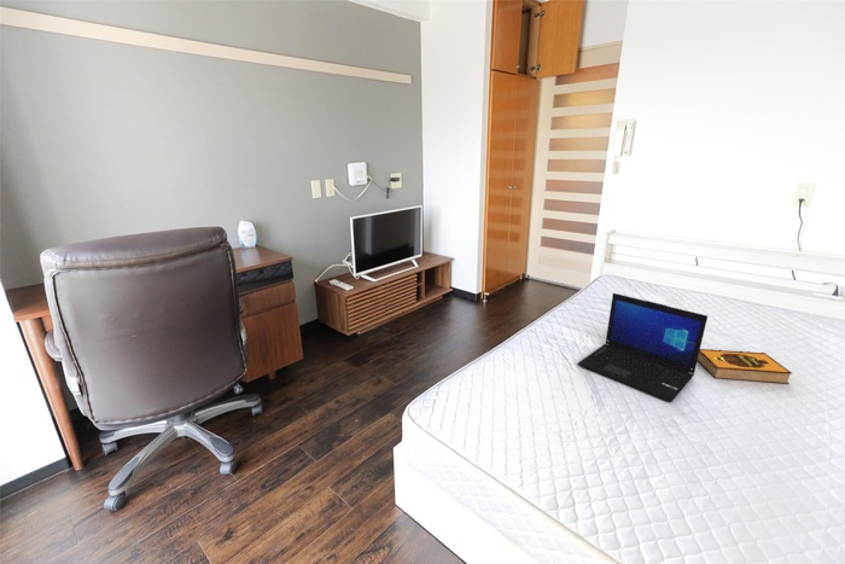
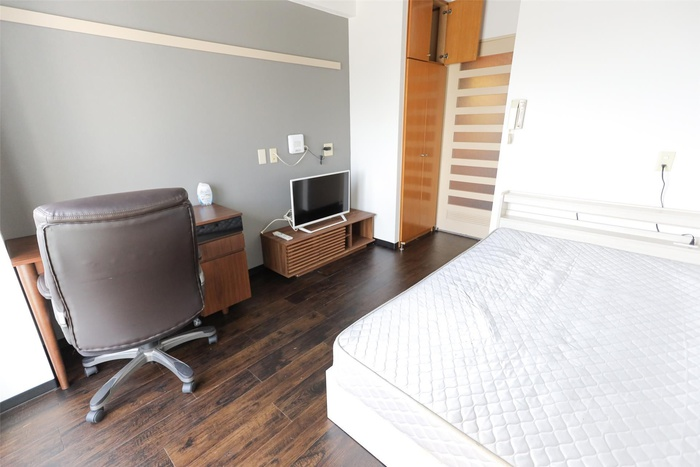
- hardback book [697,348,793,385]
- laptop [577,292,709,403]
